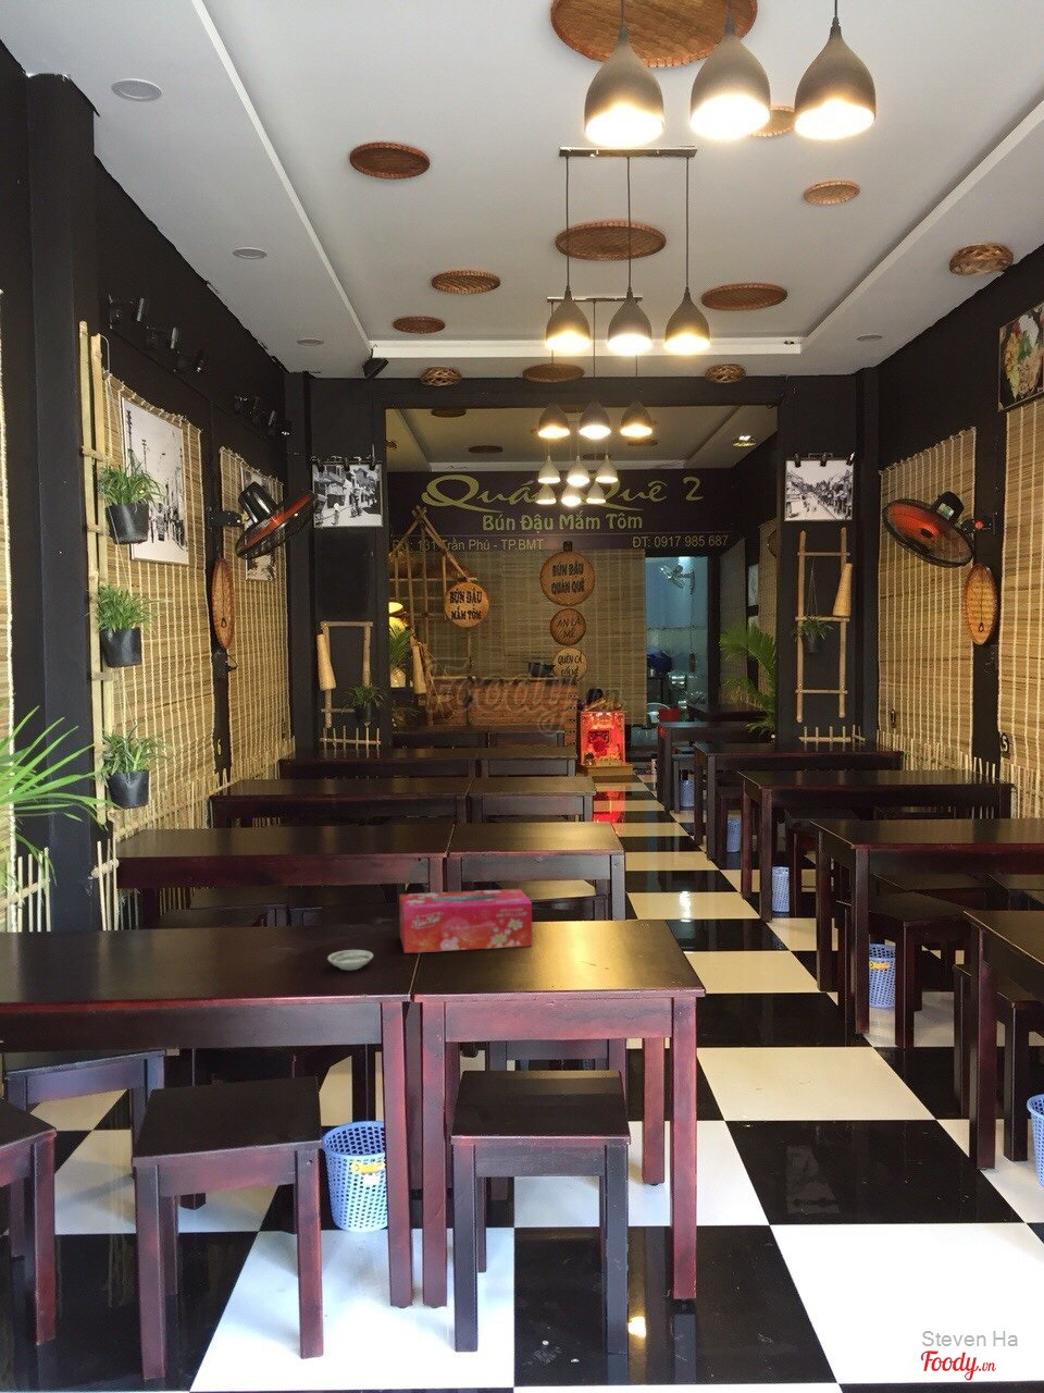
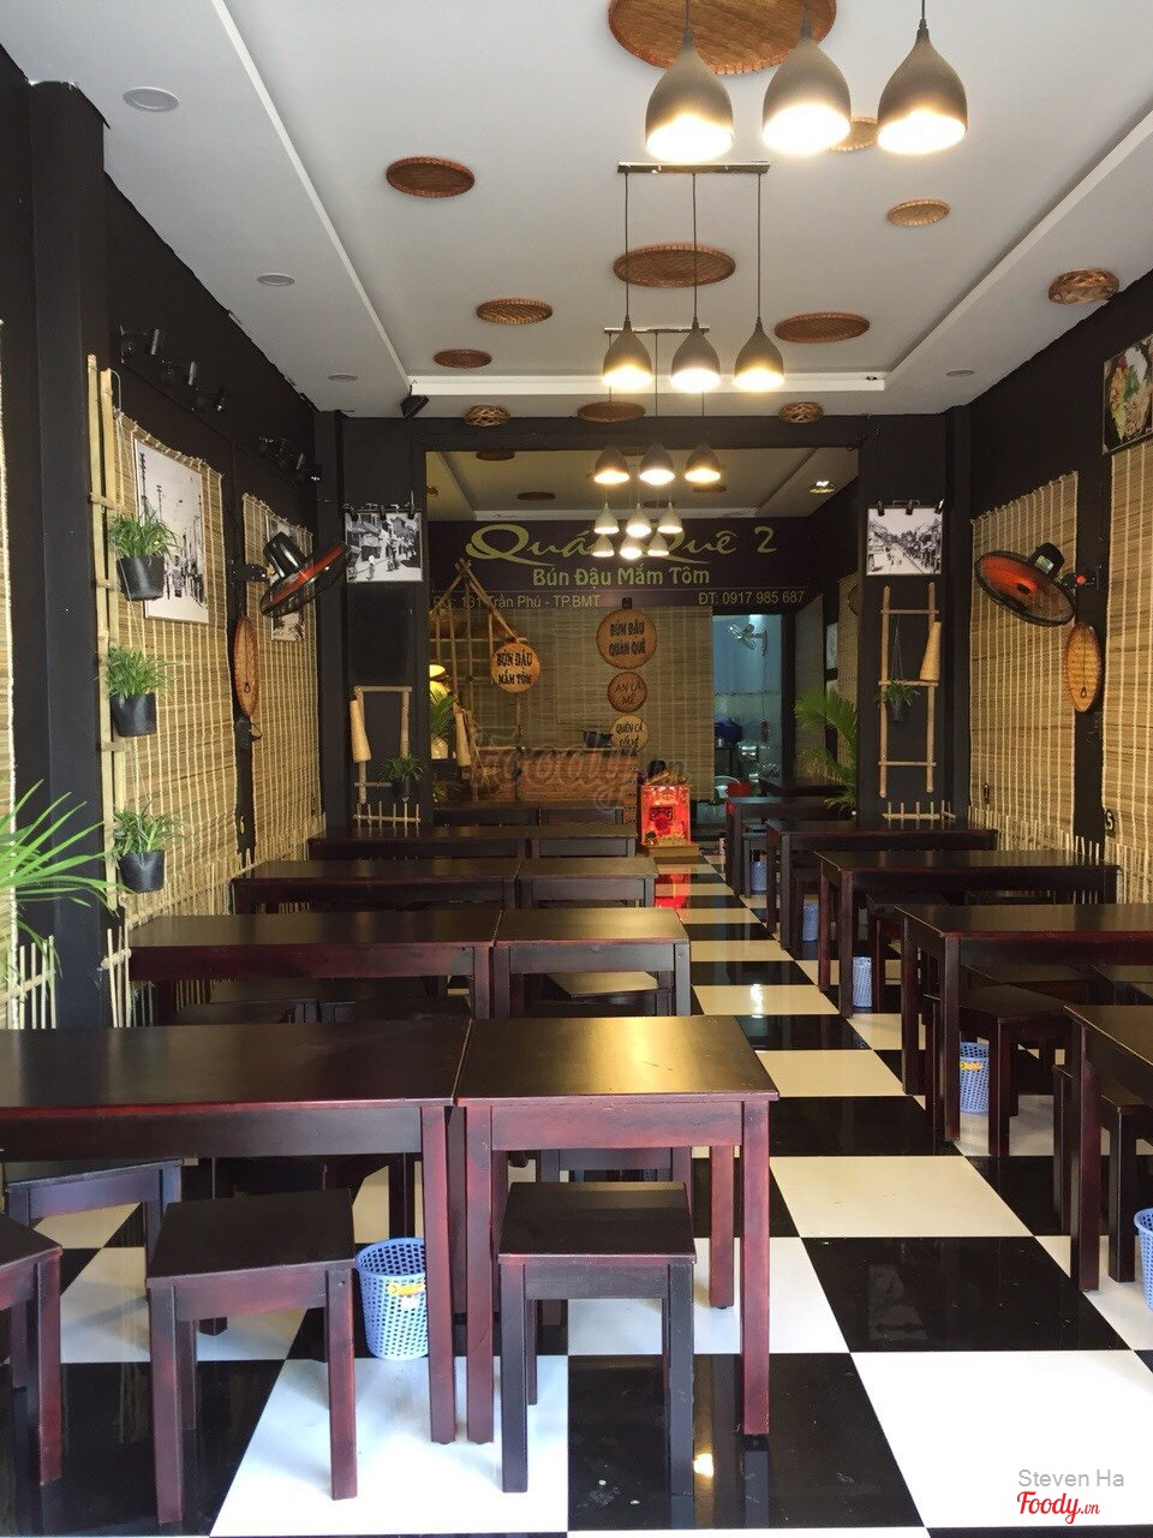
- tissue box [398,888,533,954]
- saucer [326,949,374,971]
